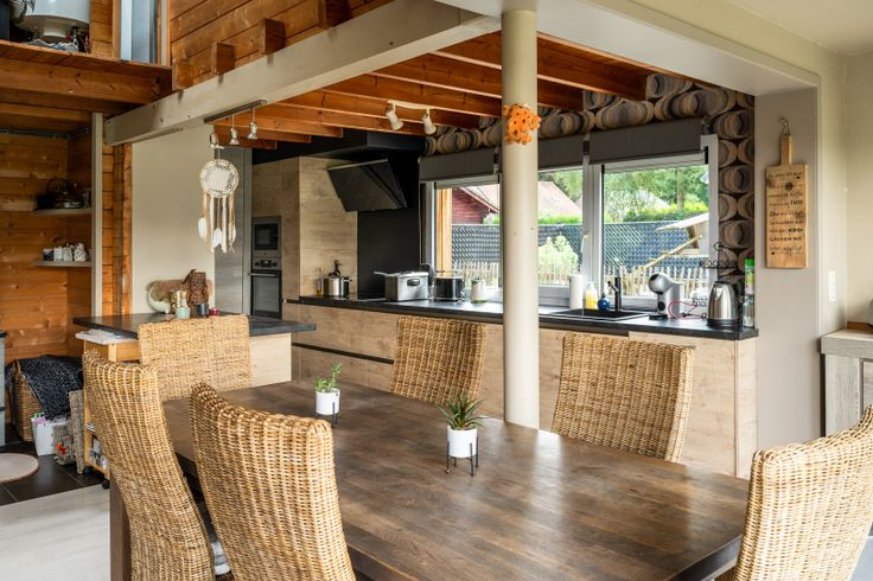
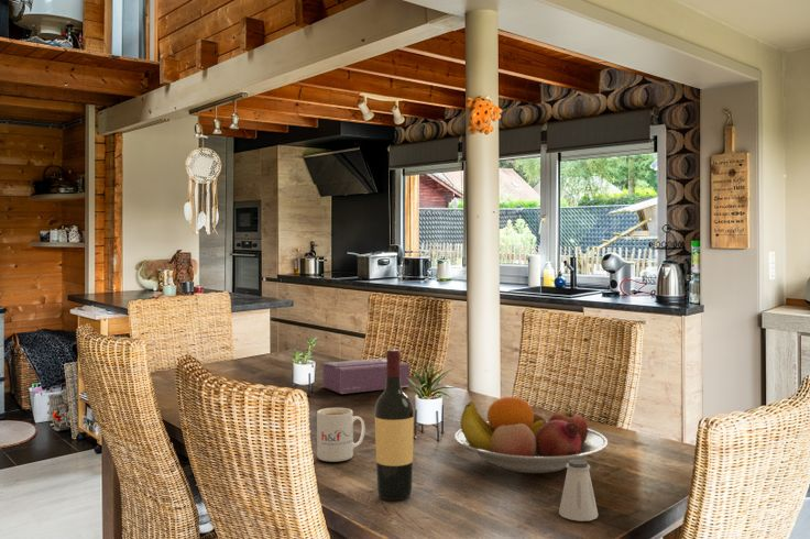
+ saltshaker [558,459,599,522]
+ wine bottle [374,349,415,502]
+ mug [316,407,366,463]
+ fruit bowl [453,396,609,474]
+ tissue box [321,358,411,395]
